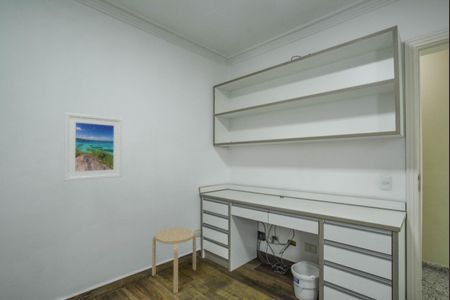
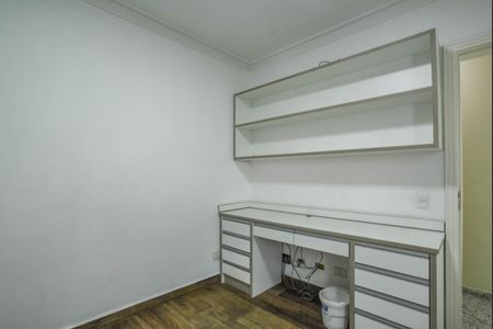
- stool [151,227,197,294]
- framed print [63,112,123,182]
